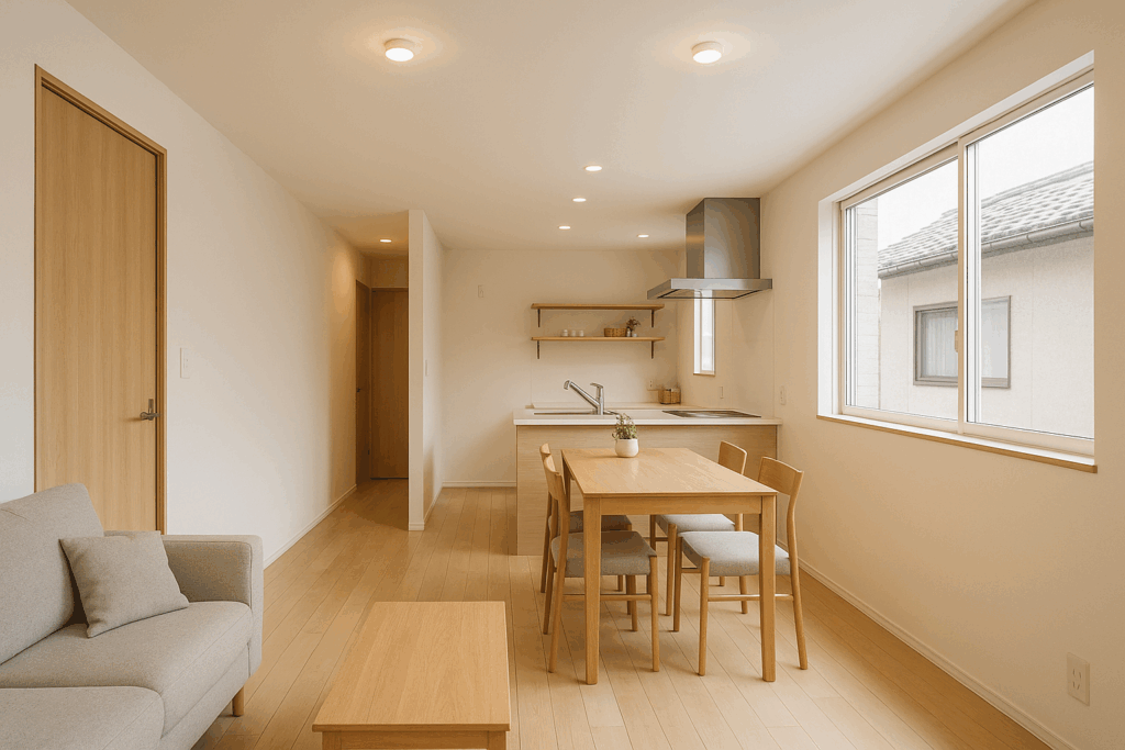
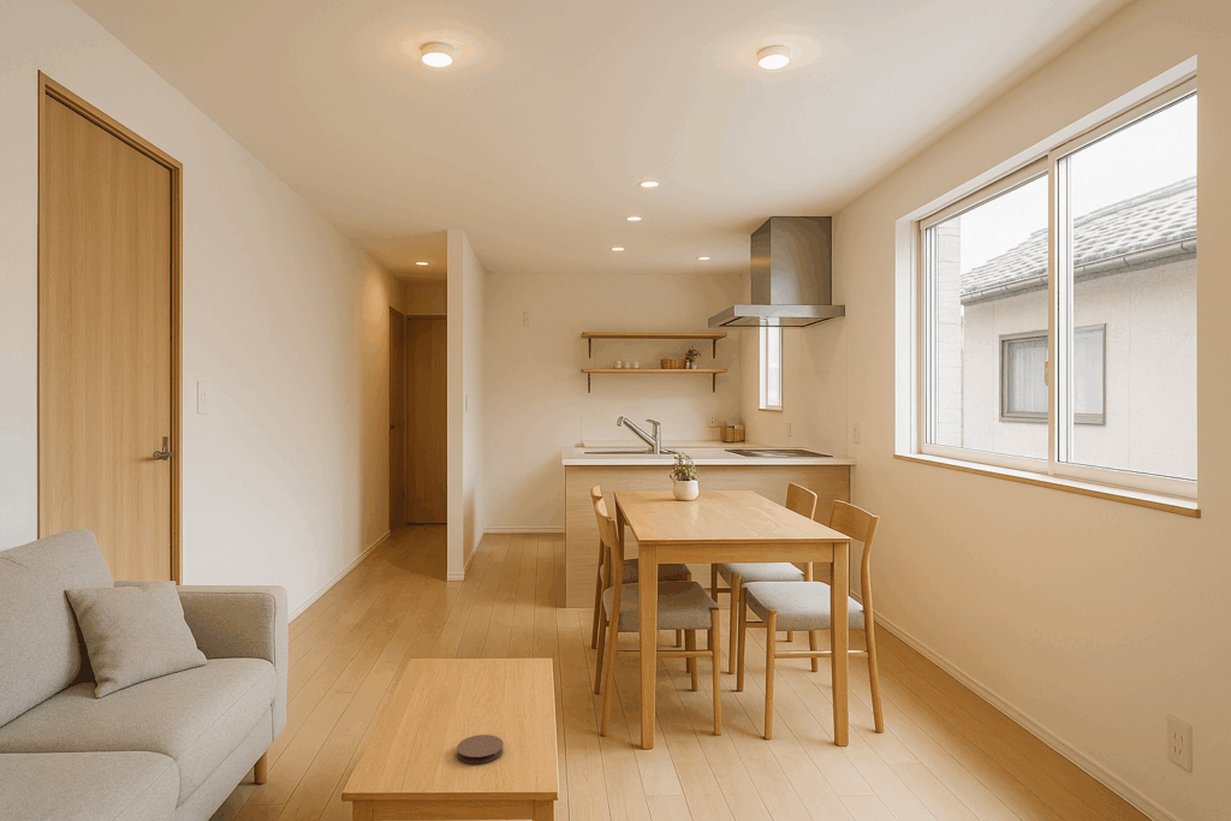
+ coaster [456,733,505,765]
